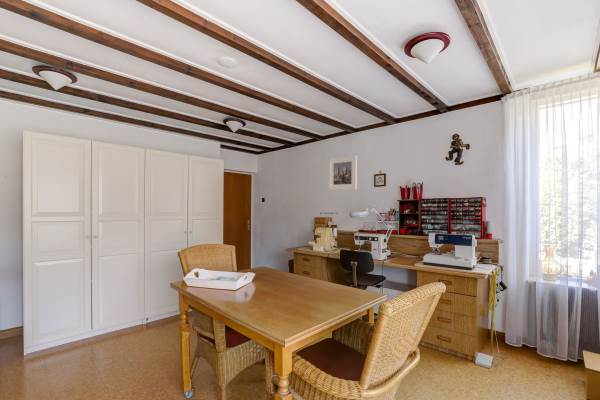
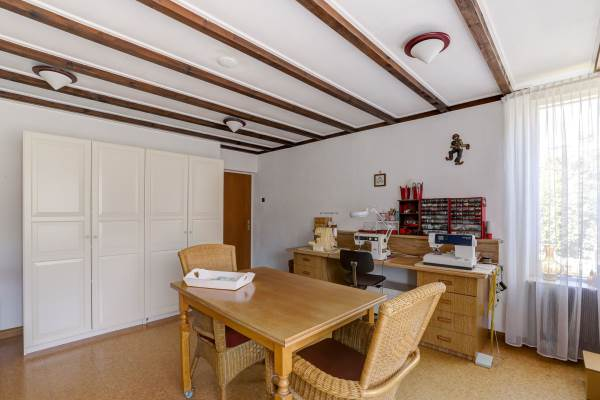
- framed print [328,155,358,191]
